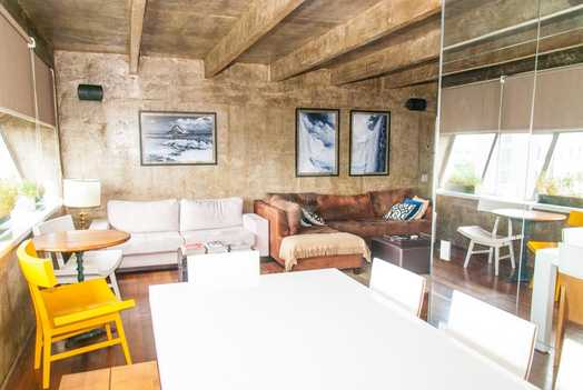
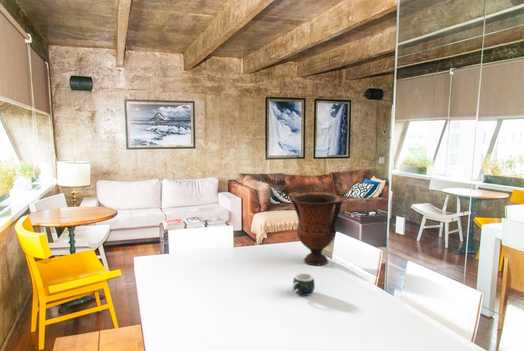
+ vase [287,191,346,266]
+ mug [291,272,316,297]
